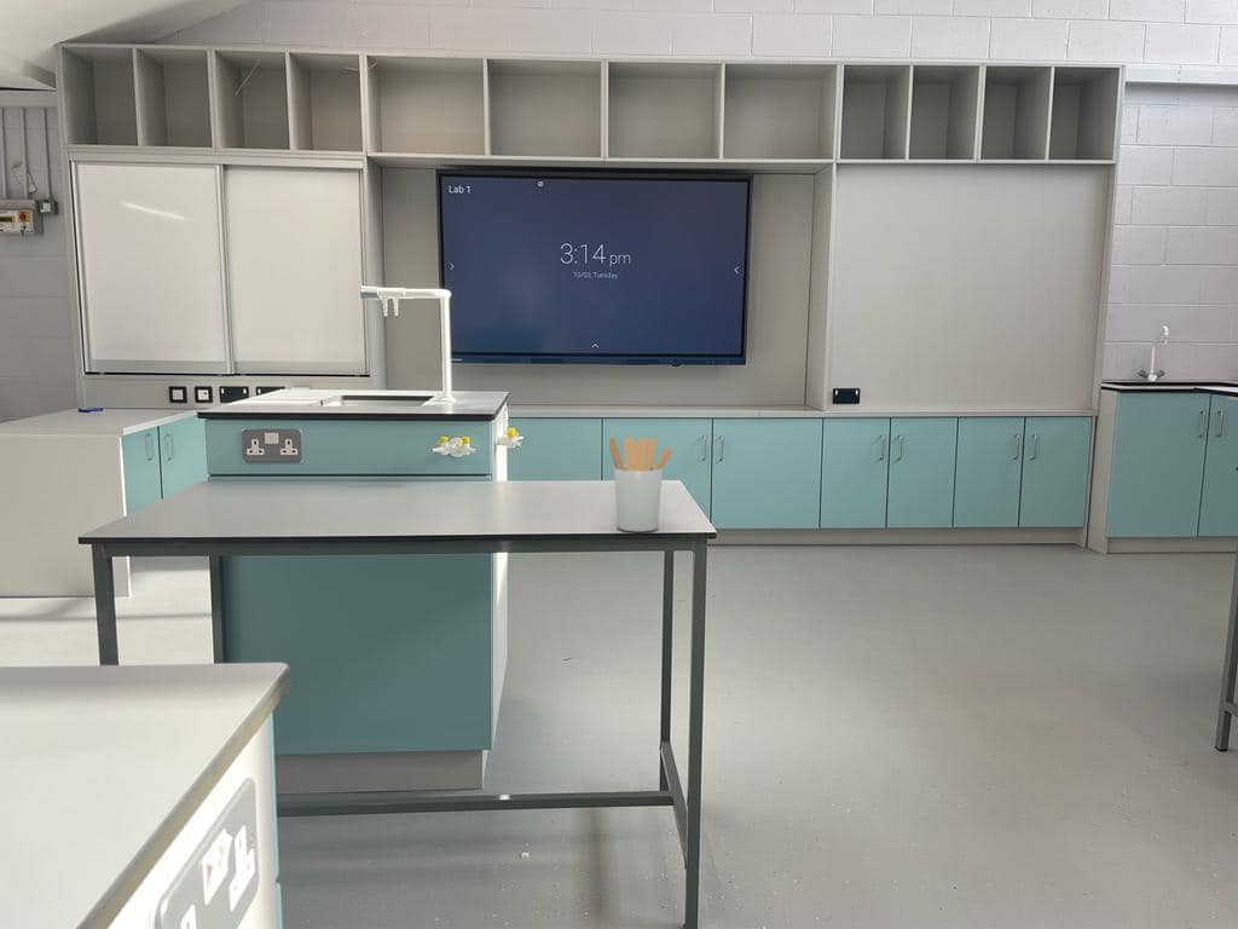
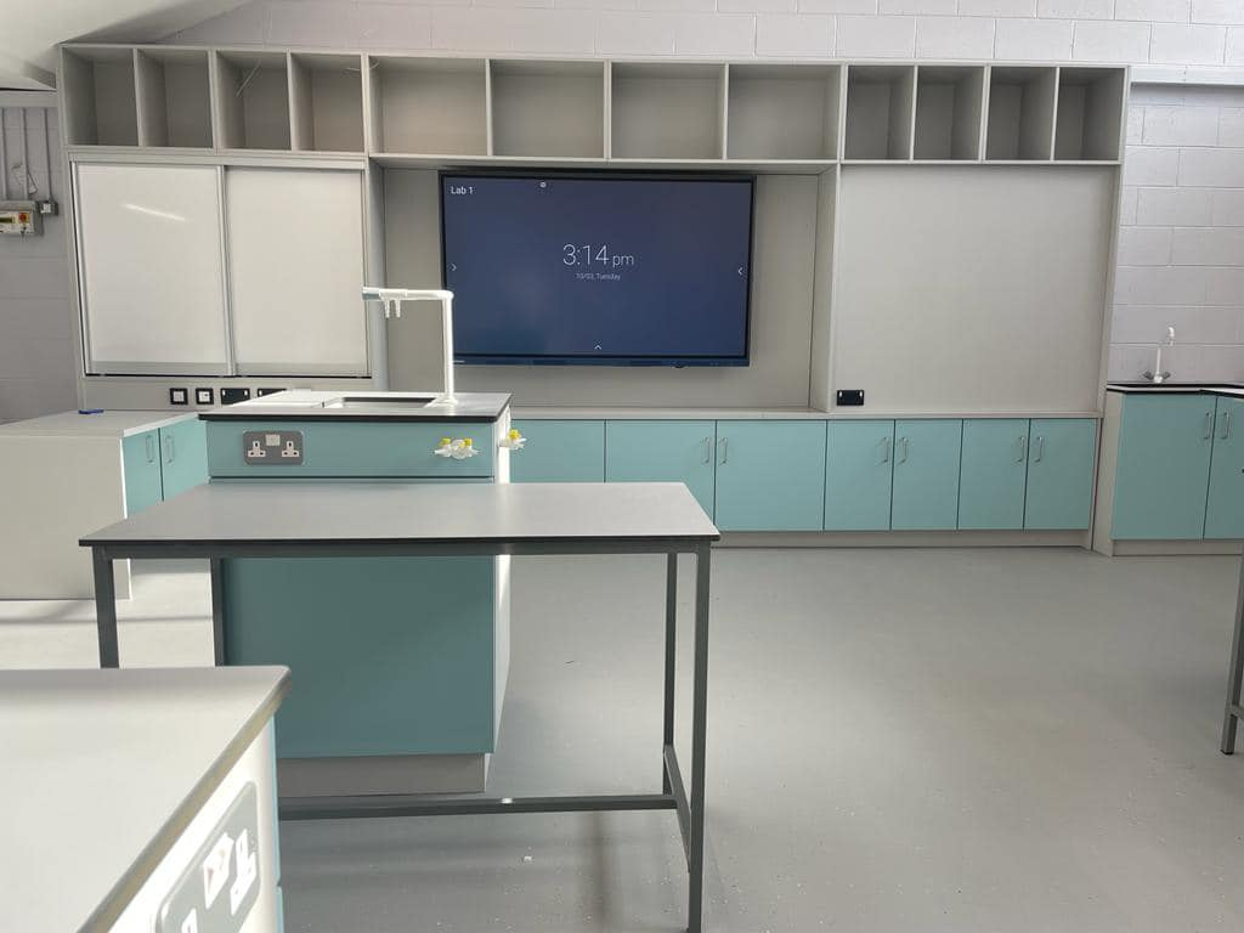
- utensil holder [607,435,673,532]
